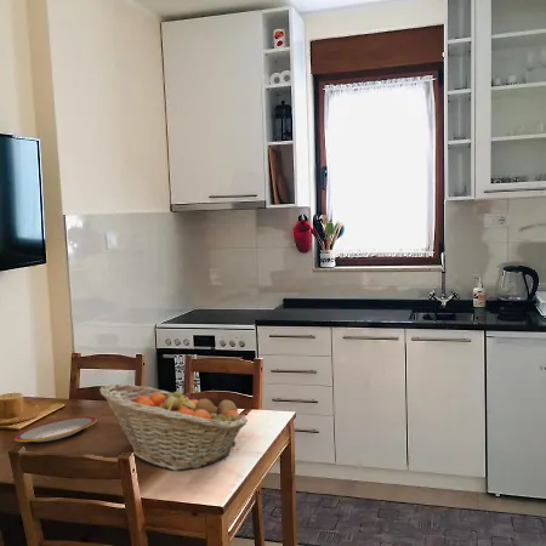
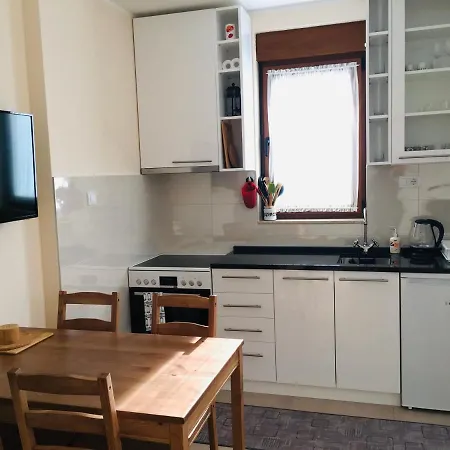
- plate [13,415,98,443]
- fruit basket [98,382,249,472]
